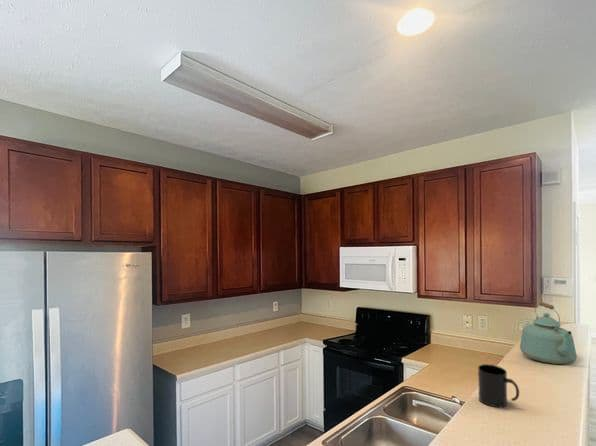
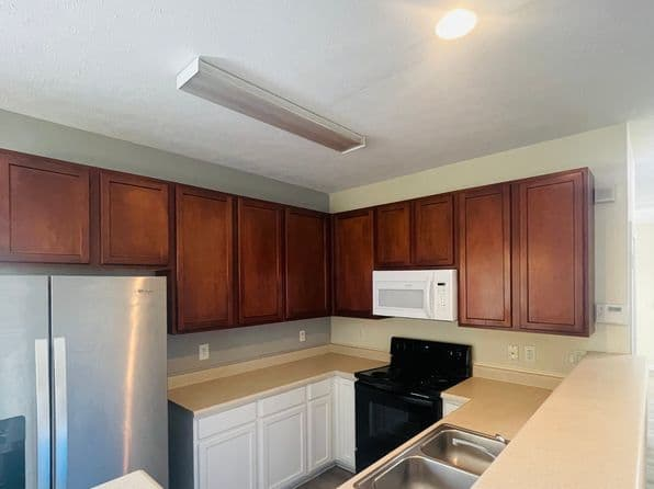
- mug [477,363,520,408]
- kettle [519,301,578,365]
